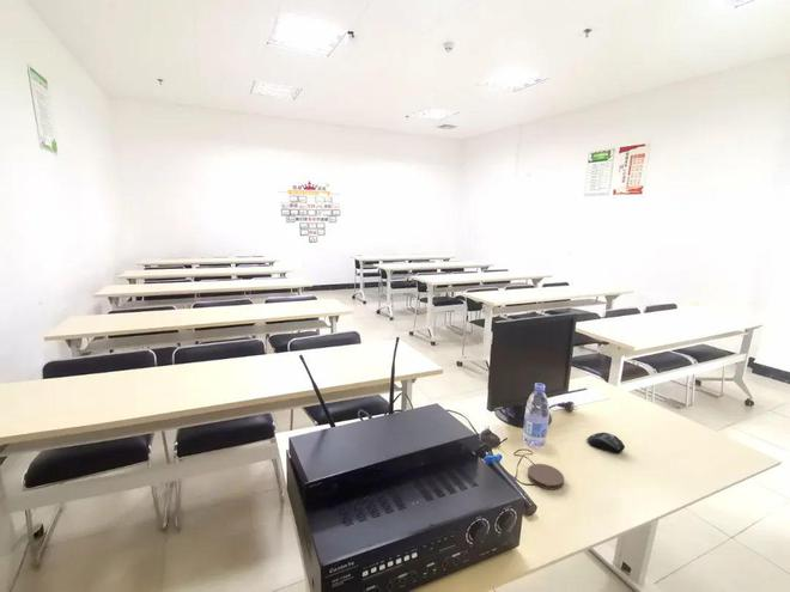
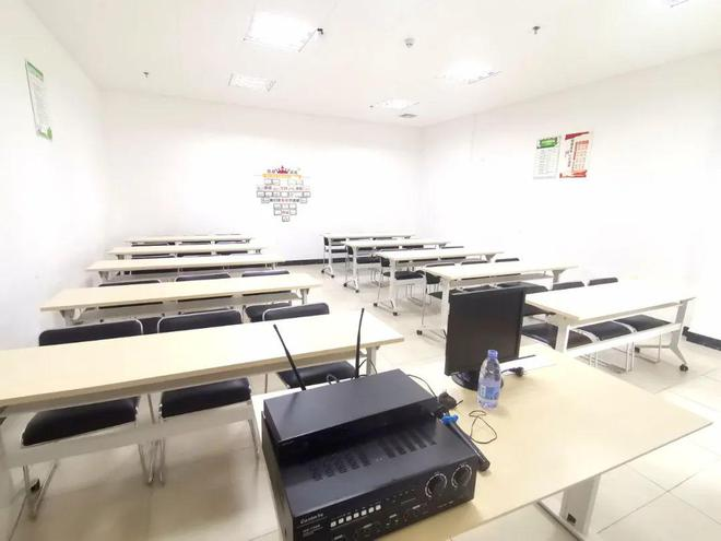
- computer mouse [585,432,626,454]
- coaster [527,463,565,490]
